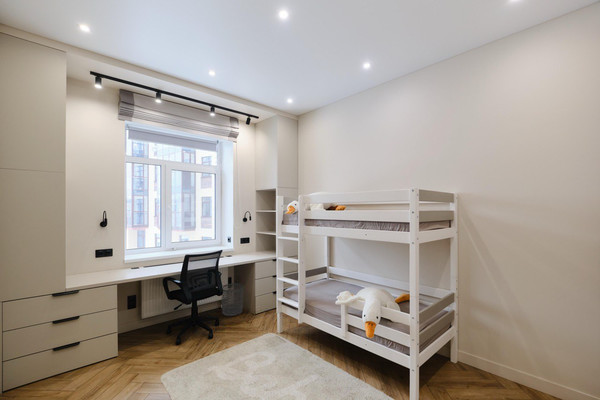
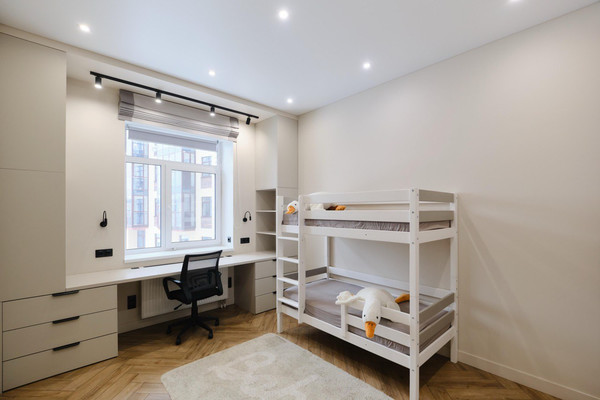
- waste bin [221,282,245,317]
